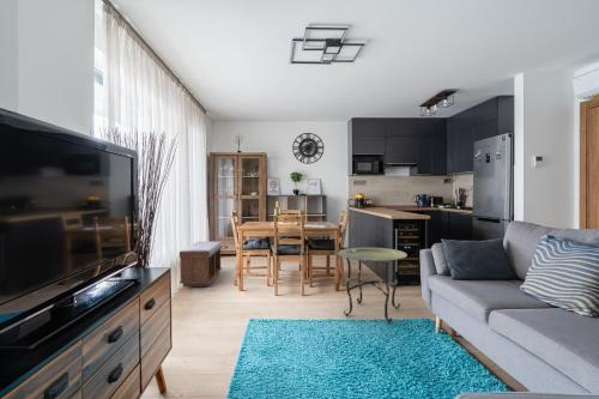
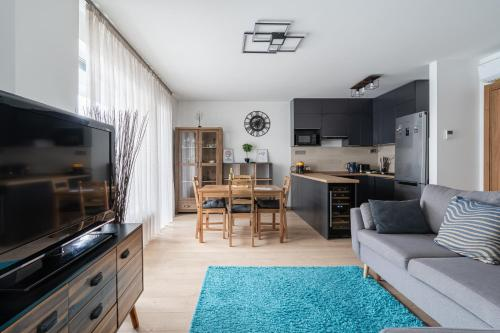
- bench [179,241,223,288]
- side table [337,247,409,325]
